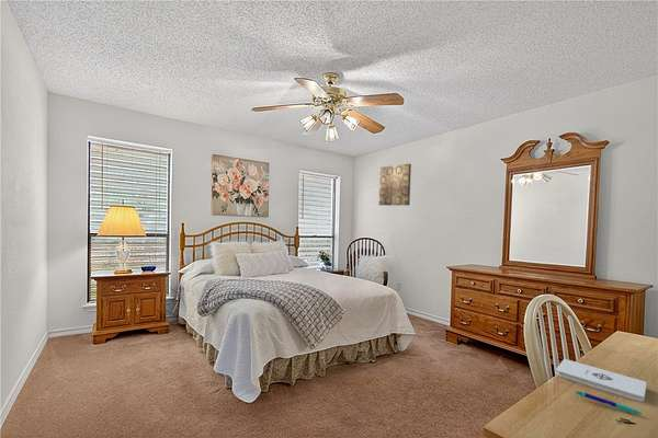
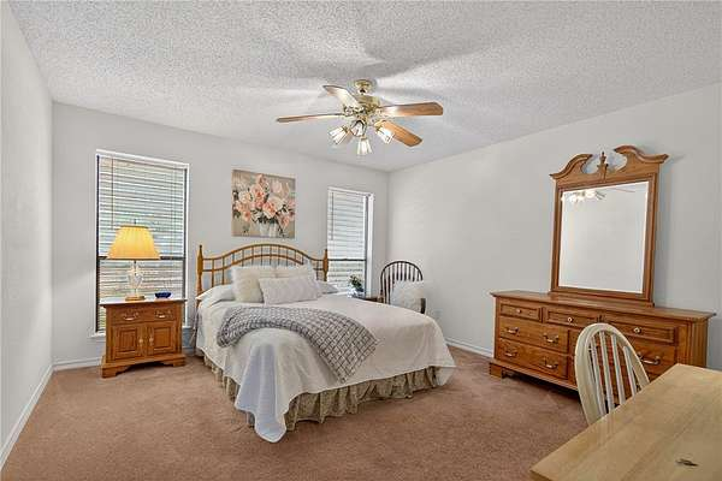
- pen [575,390,643,415]
- wall art [378,162,412,206]
- notepad [555,358,647,402]
